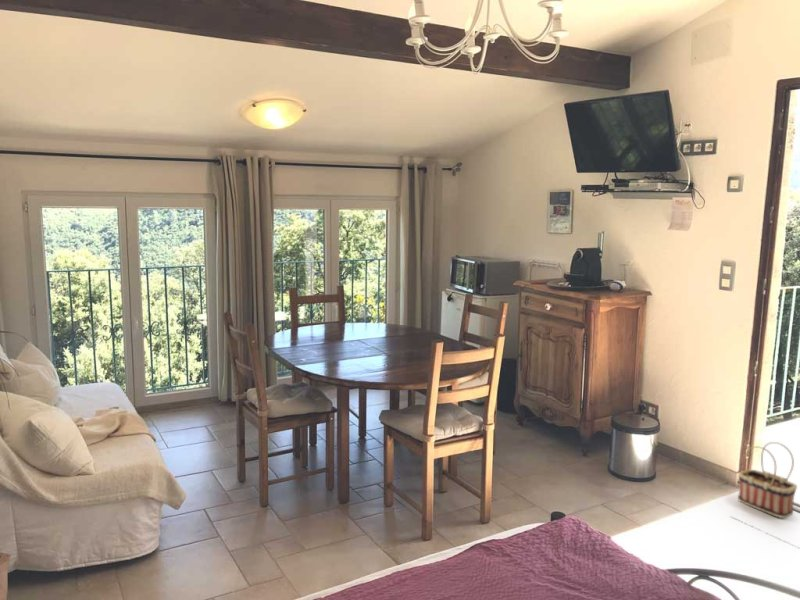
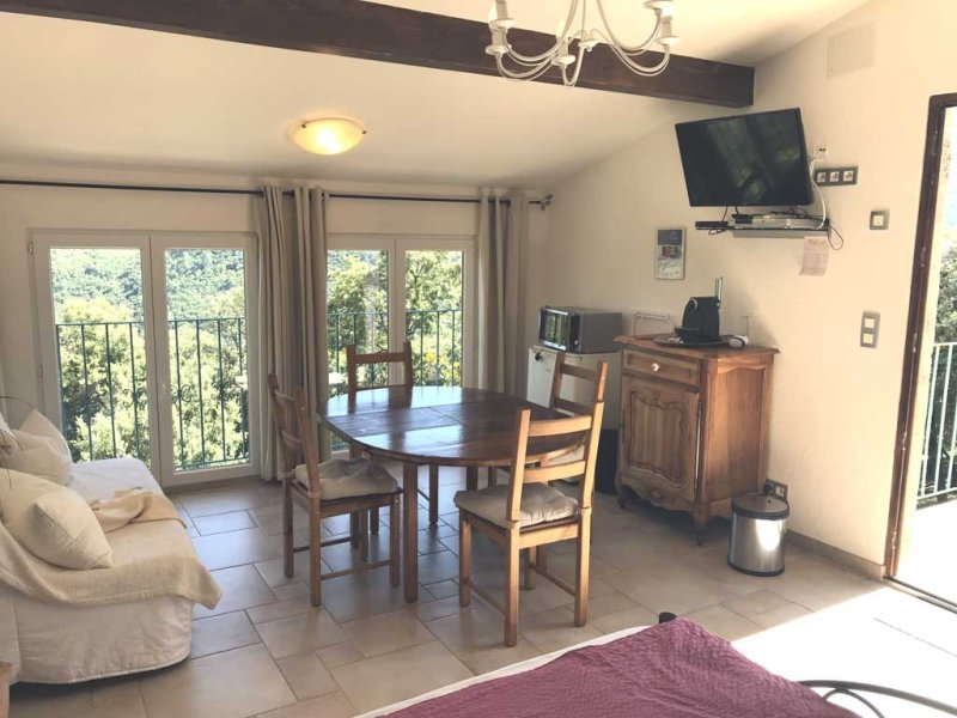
- basket [737,441,798,519]
